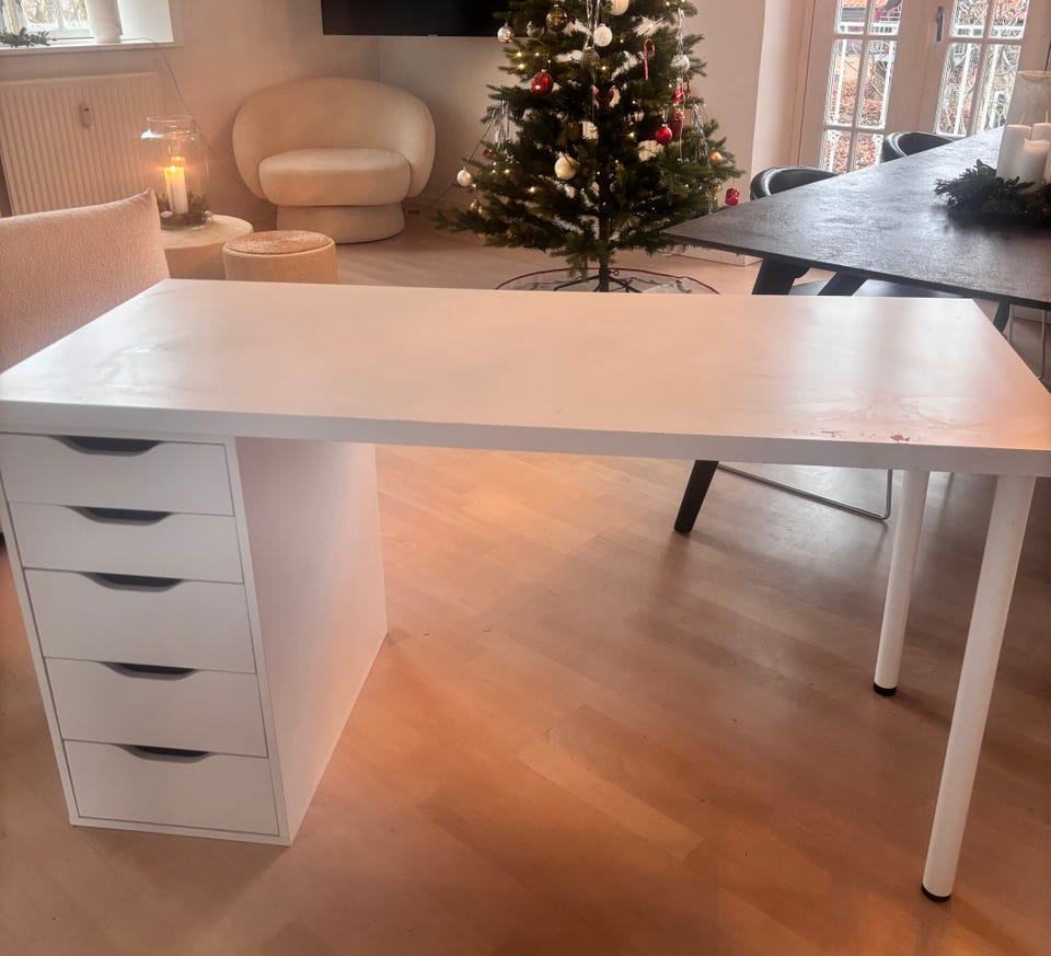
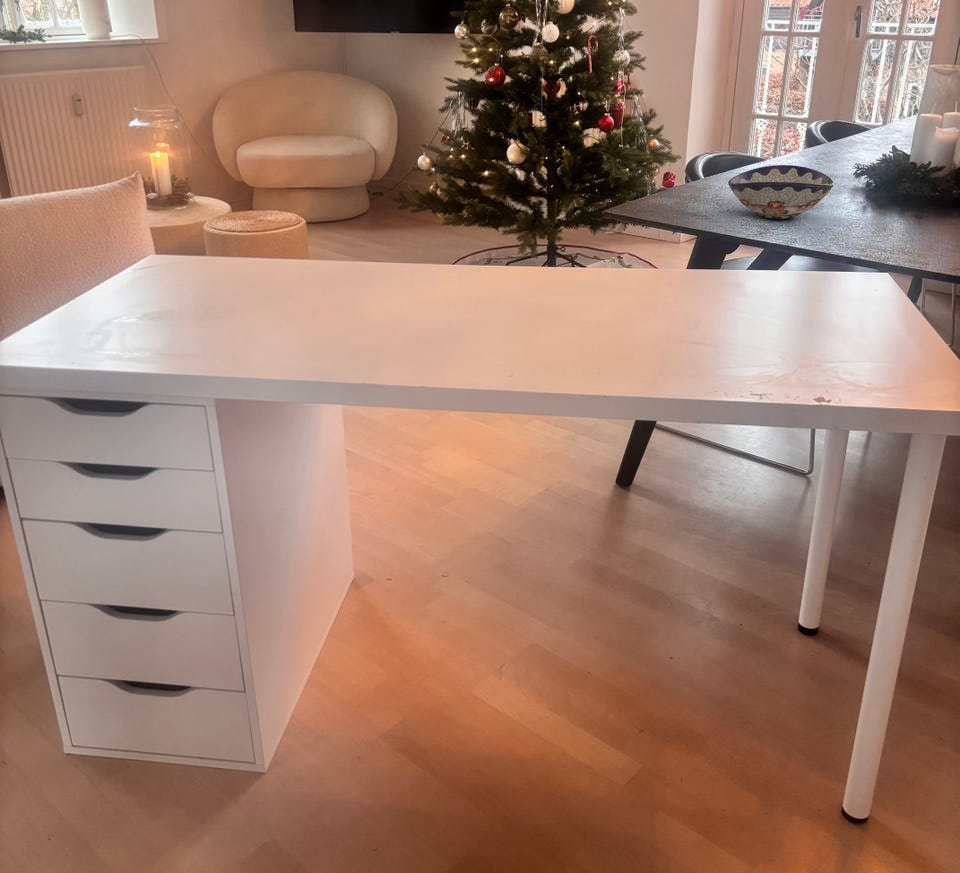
+ decorative bowl [727,164,835,220]
